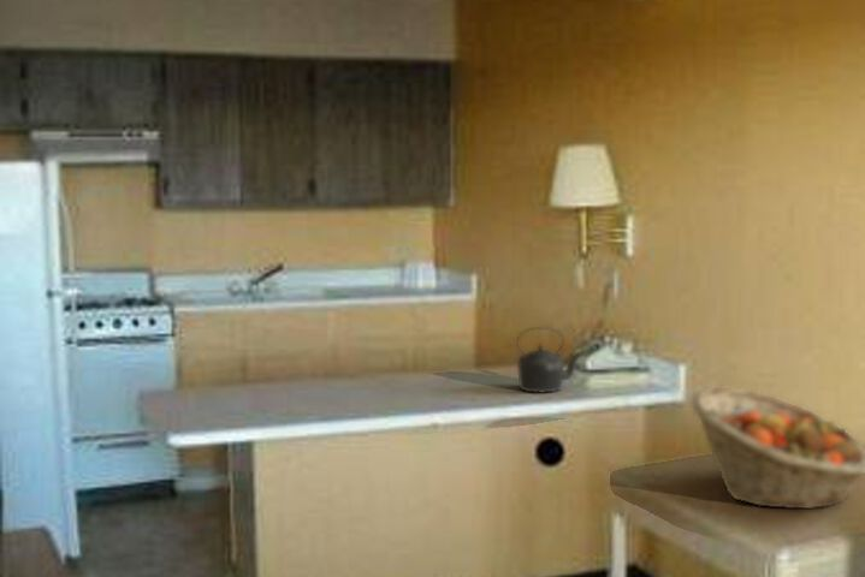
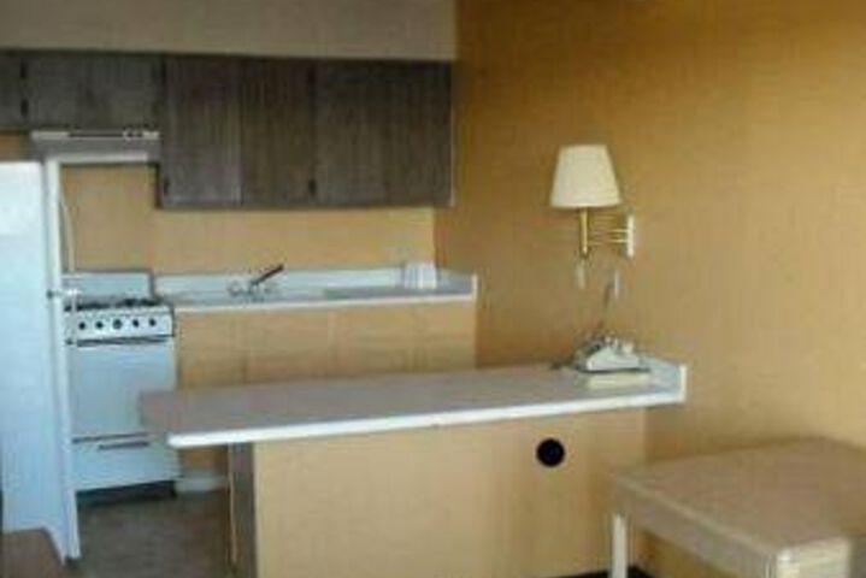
- kettle [515,326,587,394]
- fruit basket [691,385,865,510]
